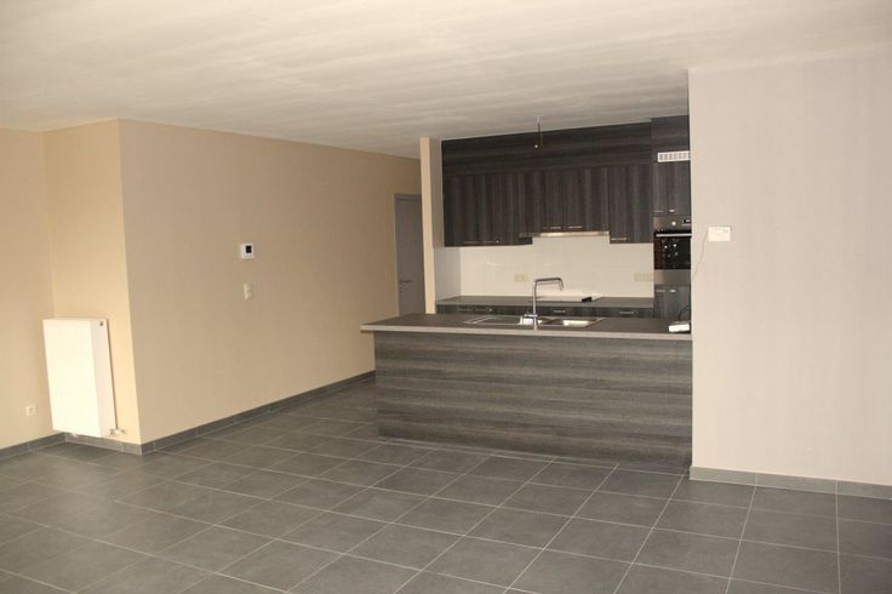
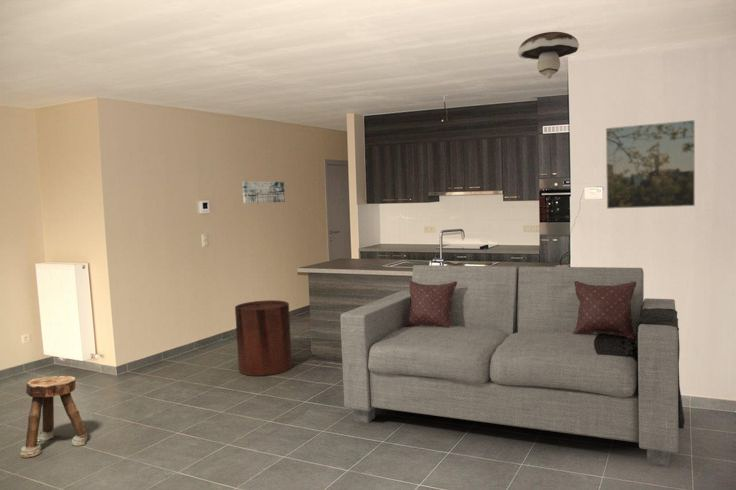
+ wall art [241,180,286,204]
+ sofa [339,264,686,468]
+ mushroom [517,31,580,80]
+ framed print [605,119,696,210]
+ trash can [234,299,293,377]
+ stool [19,375,89,459]
